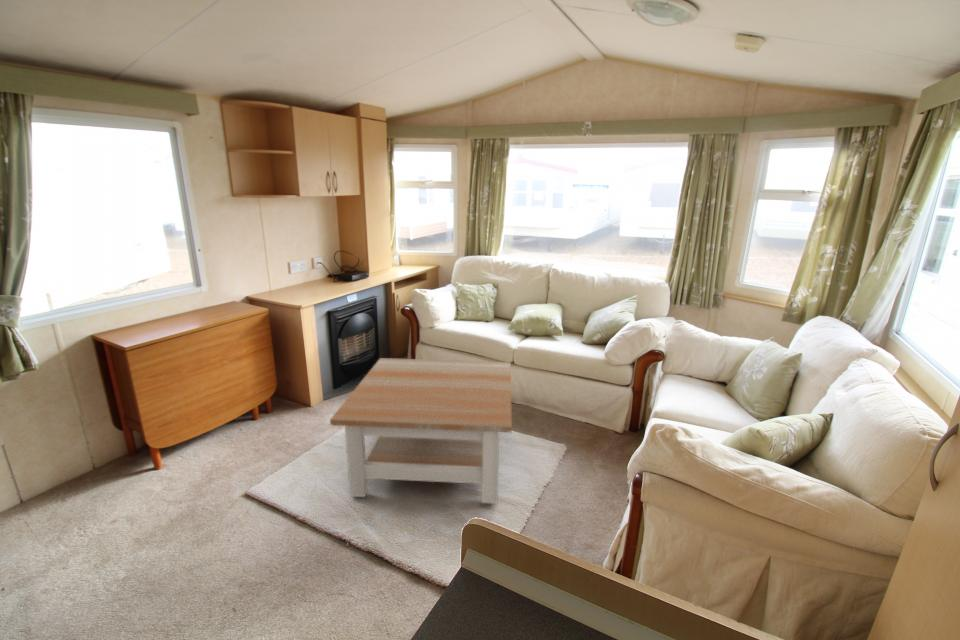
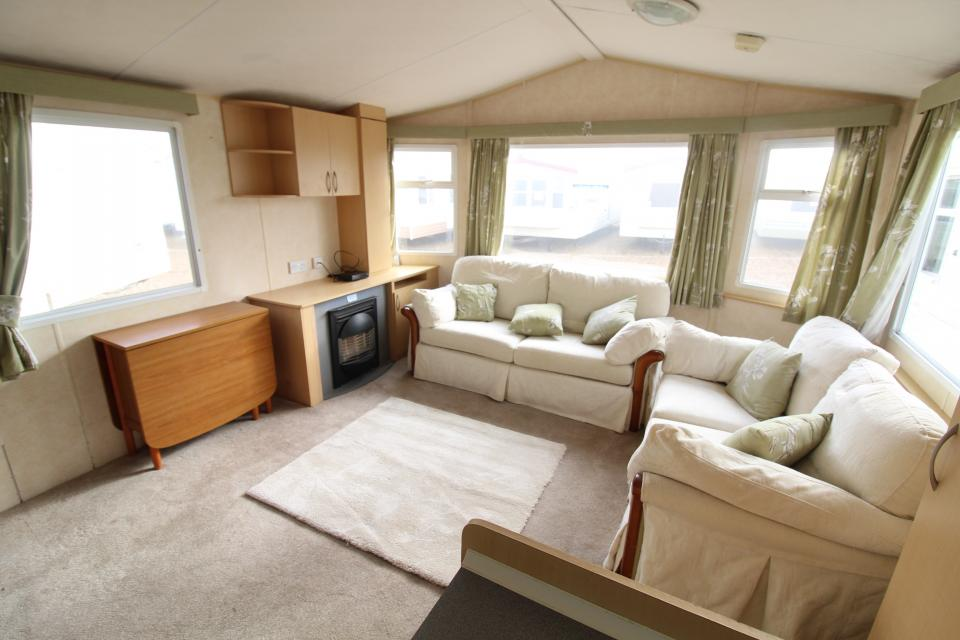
- coffee table [329,357,513,505]
